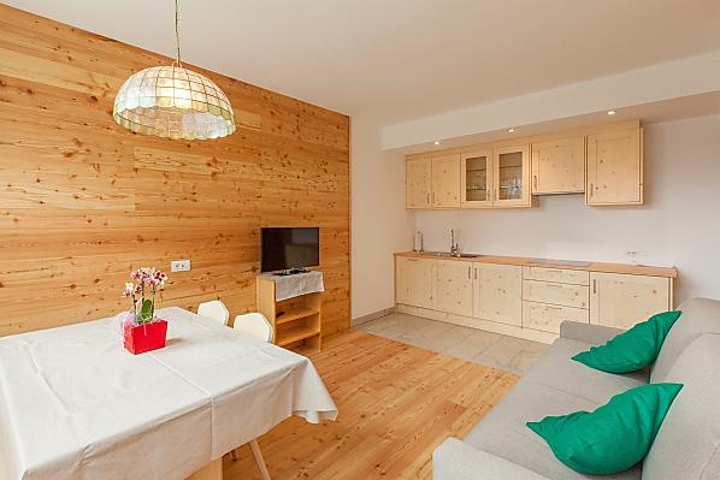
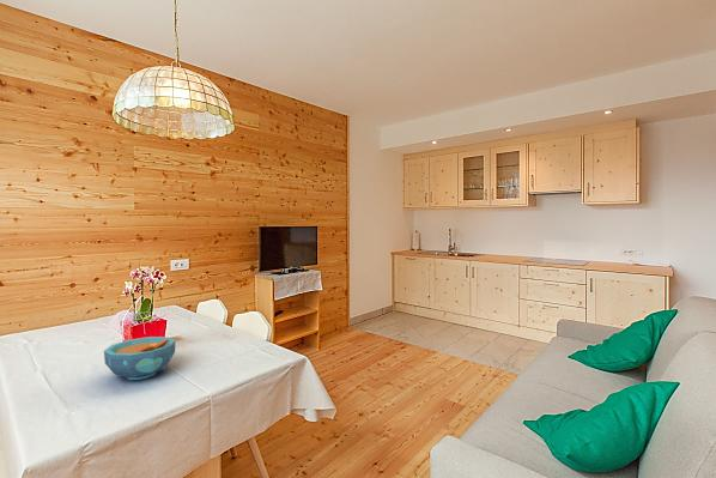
+ bowl [103,335,176,381]
